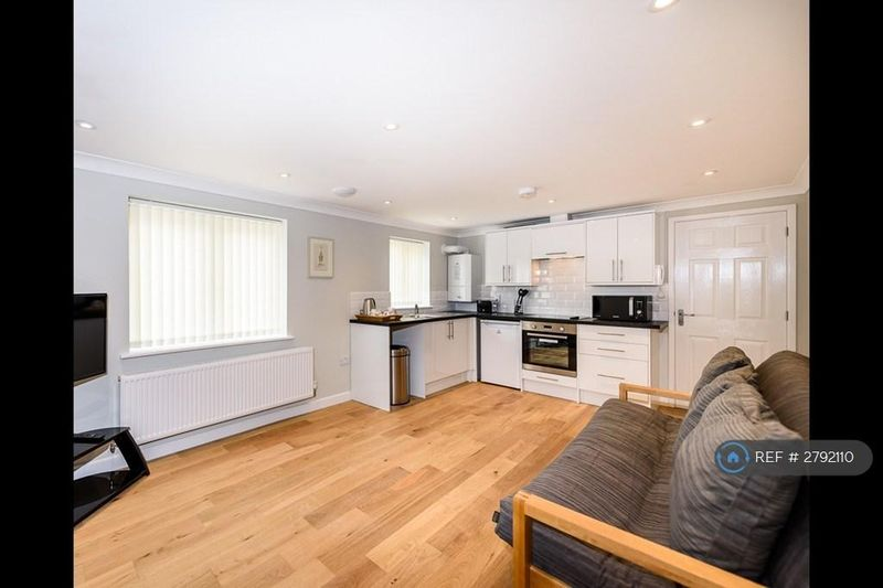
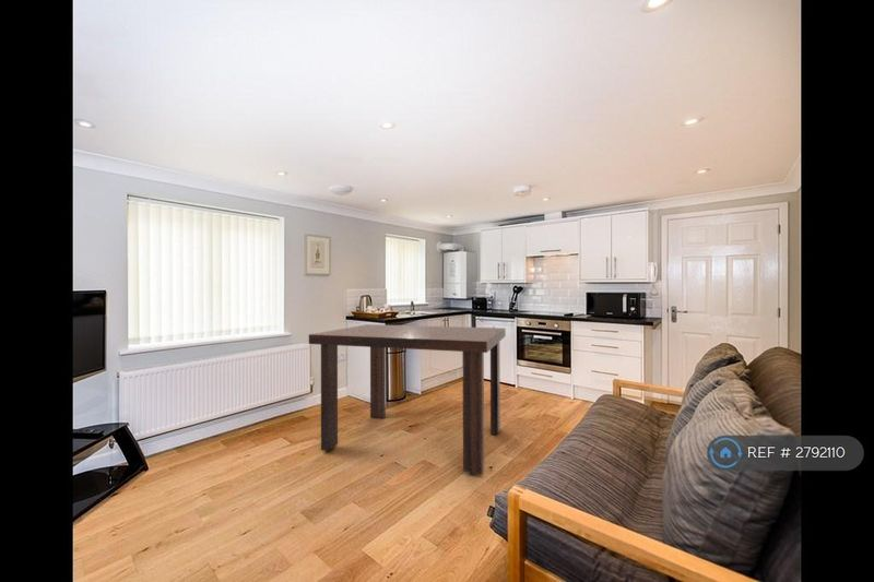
+ dining table [308,323,507,476]
